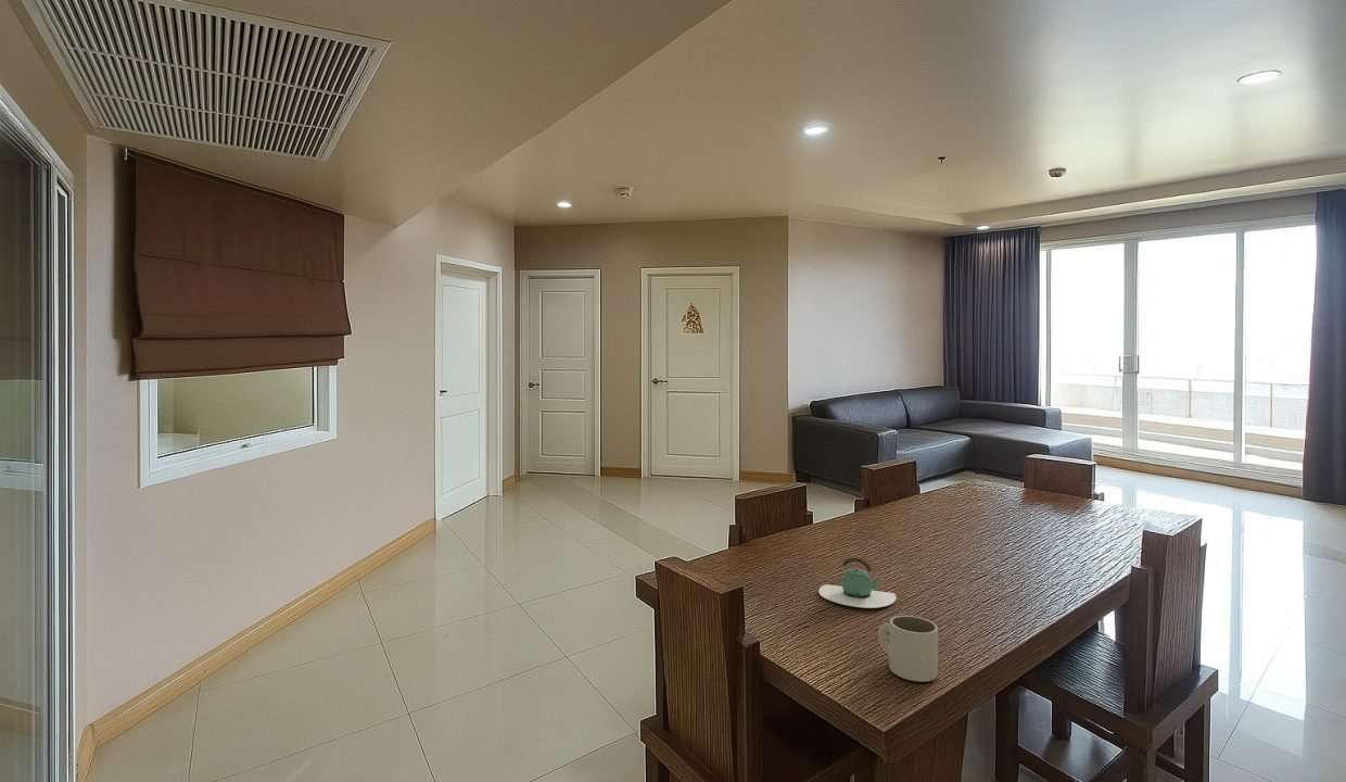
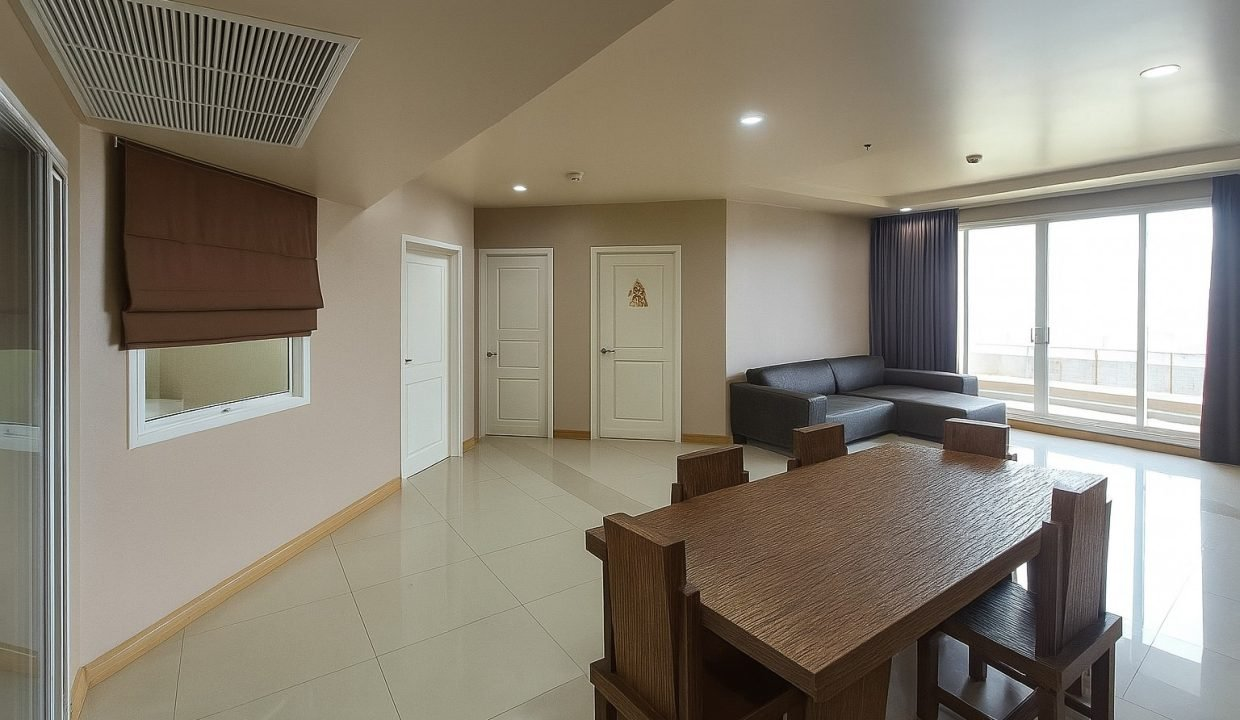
- mug [877,615,939,683]
- teapot [817,556,898,609]
